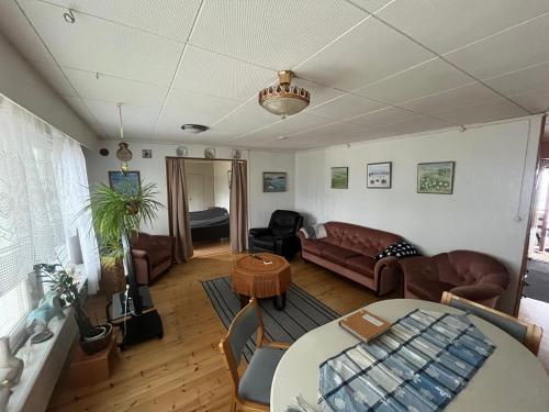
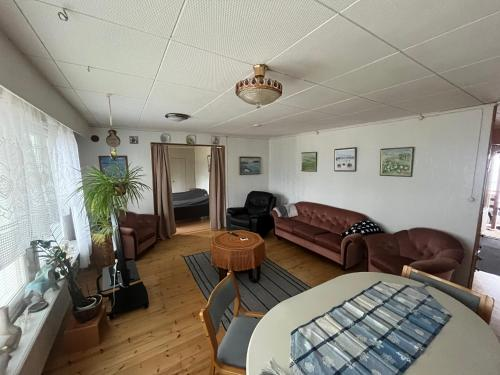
- notebook [337,309,393,346]
